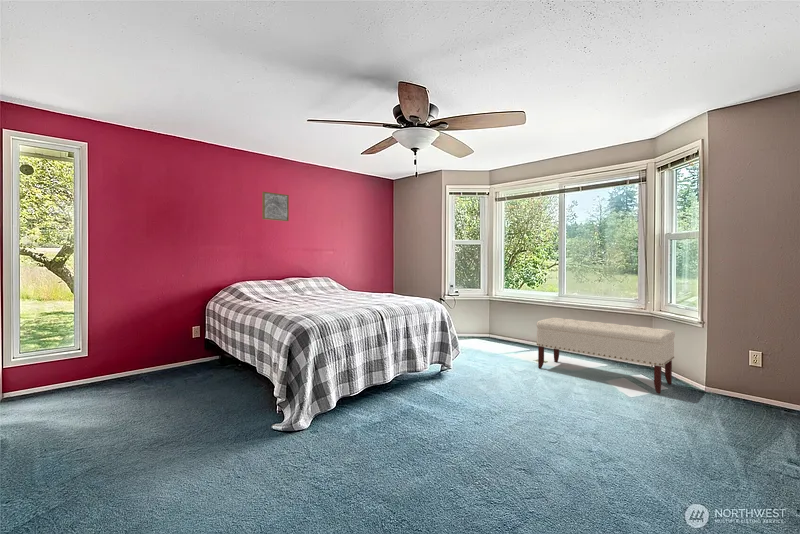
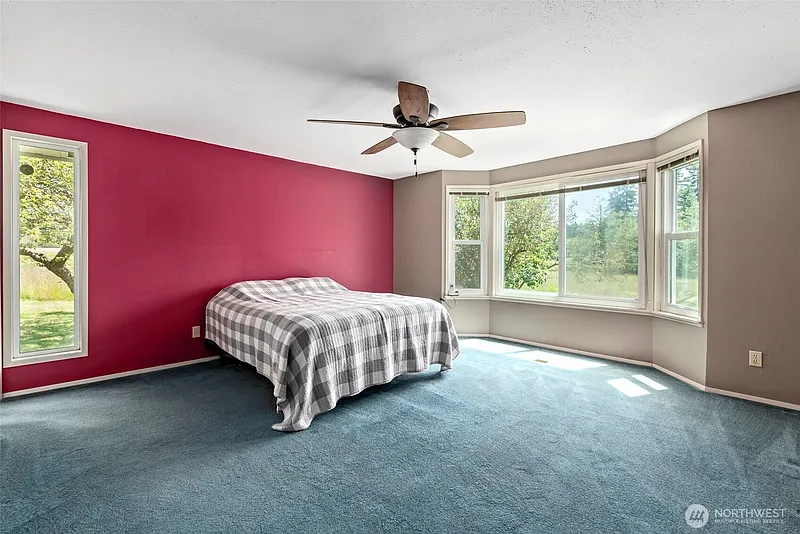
- wall art [261,191,290,222]
- bench [536,317,676,394]
